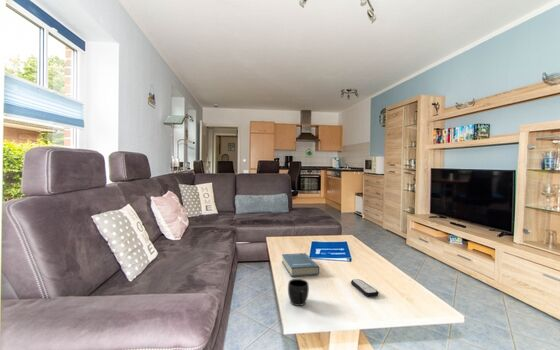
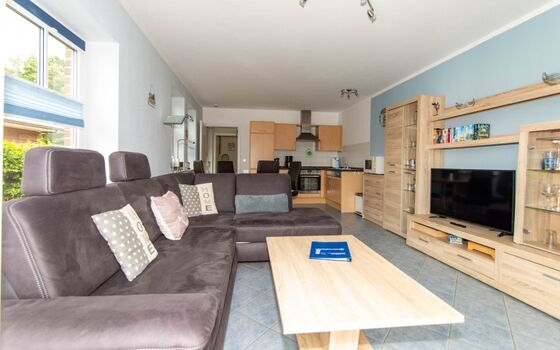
- mug [287,278,310,307]
- remote control [350,278,380,298]
- book [281,252,320,278]
